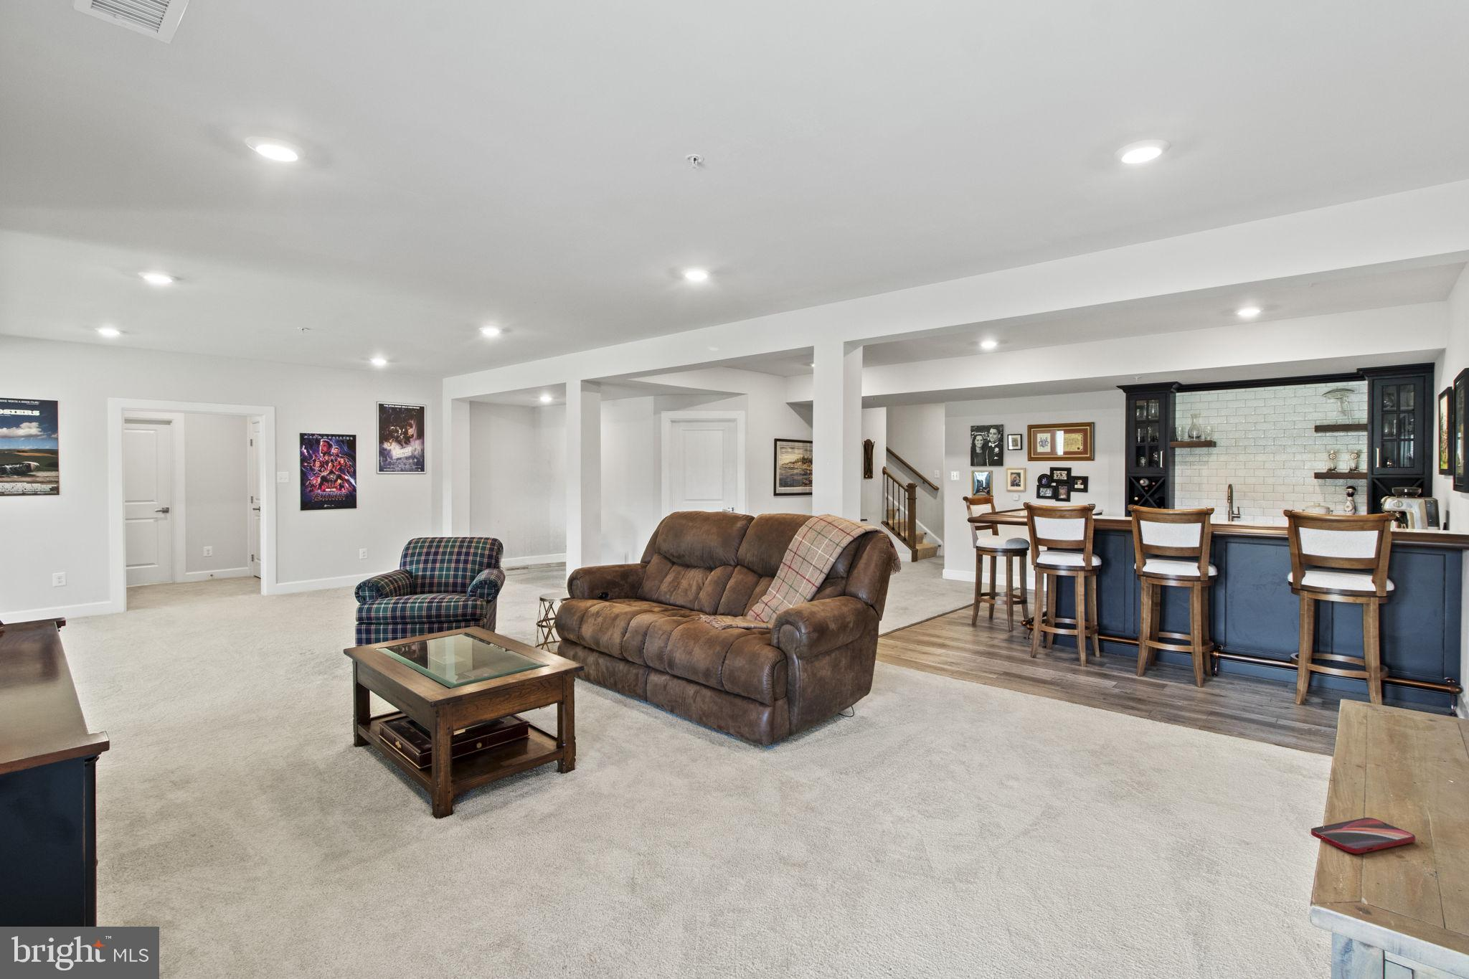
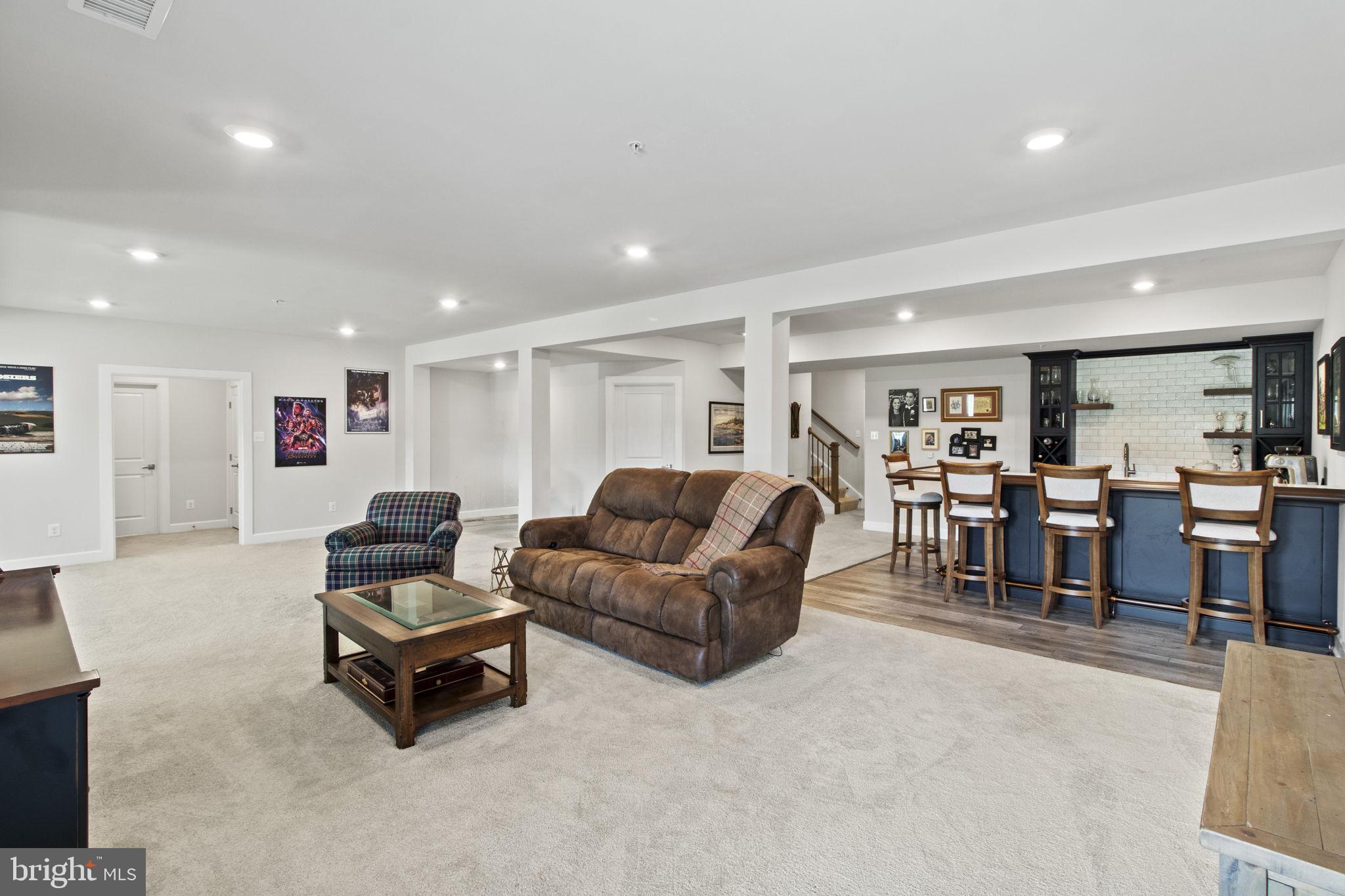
- smartphone [1311,817,1415,854]
